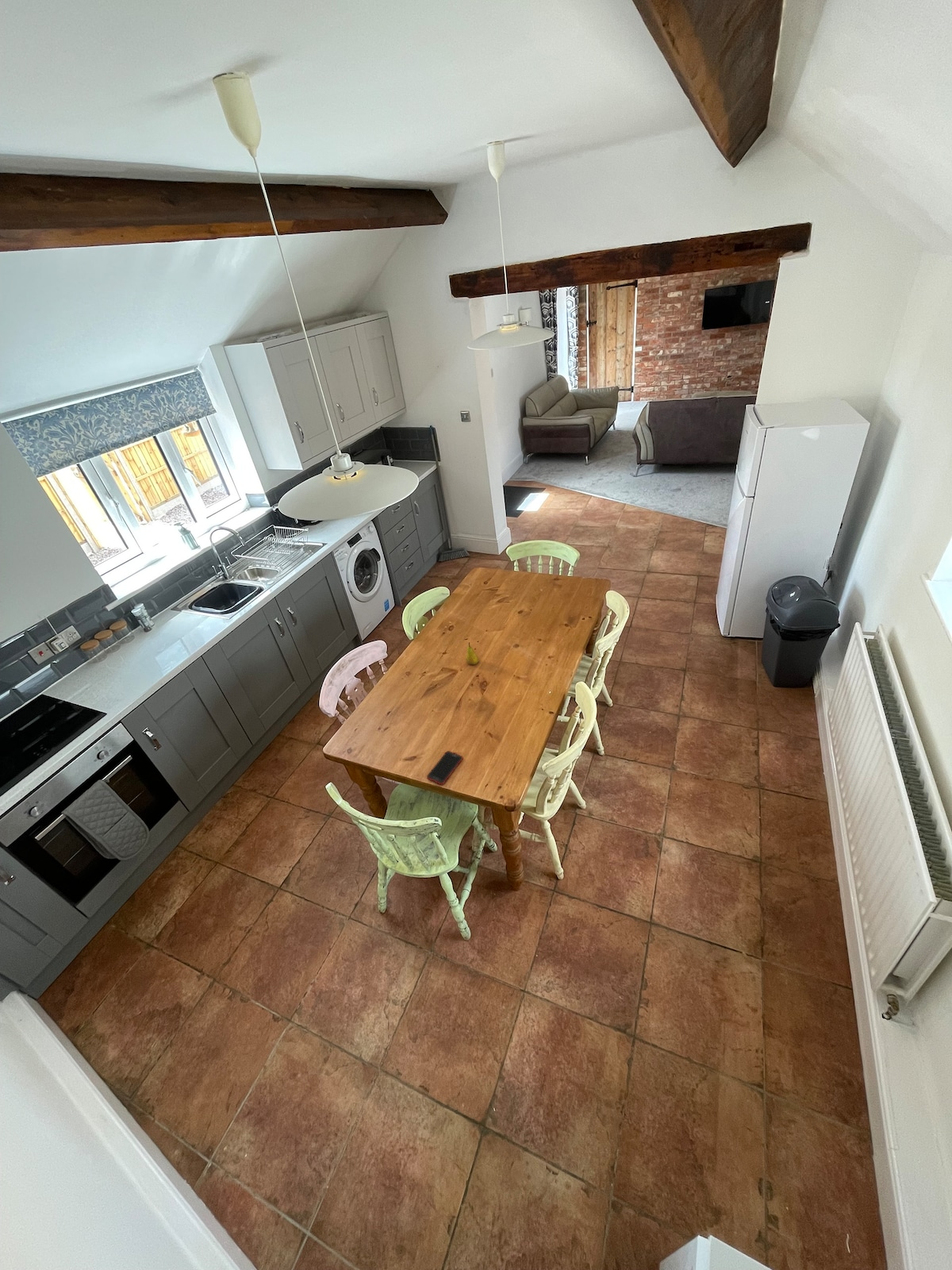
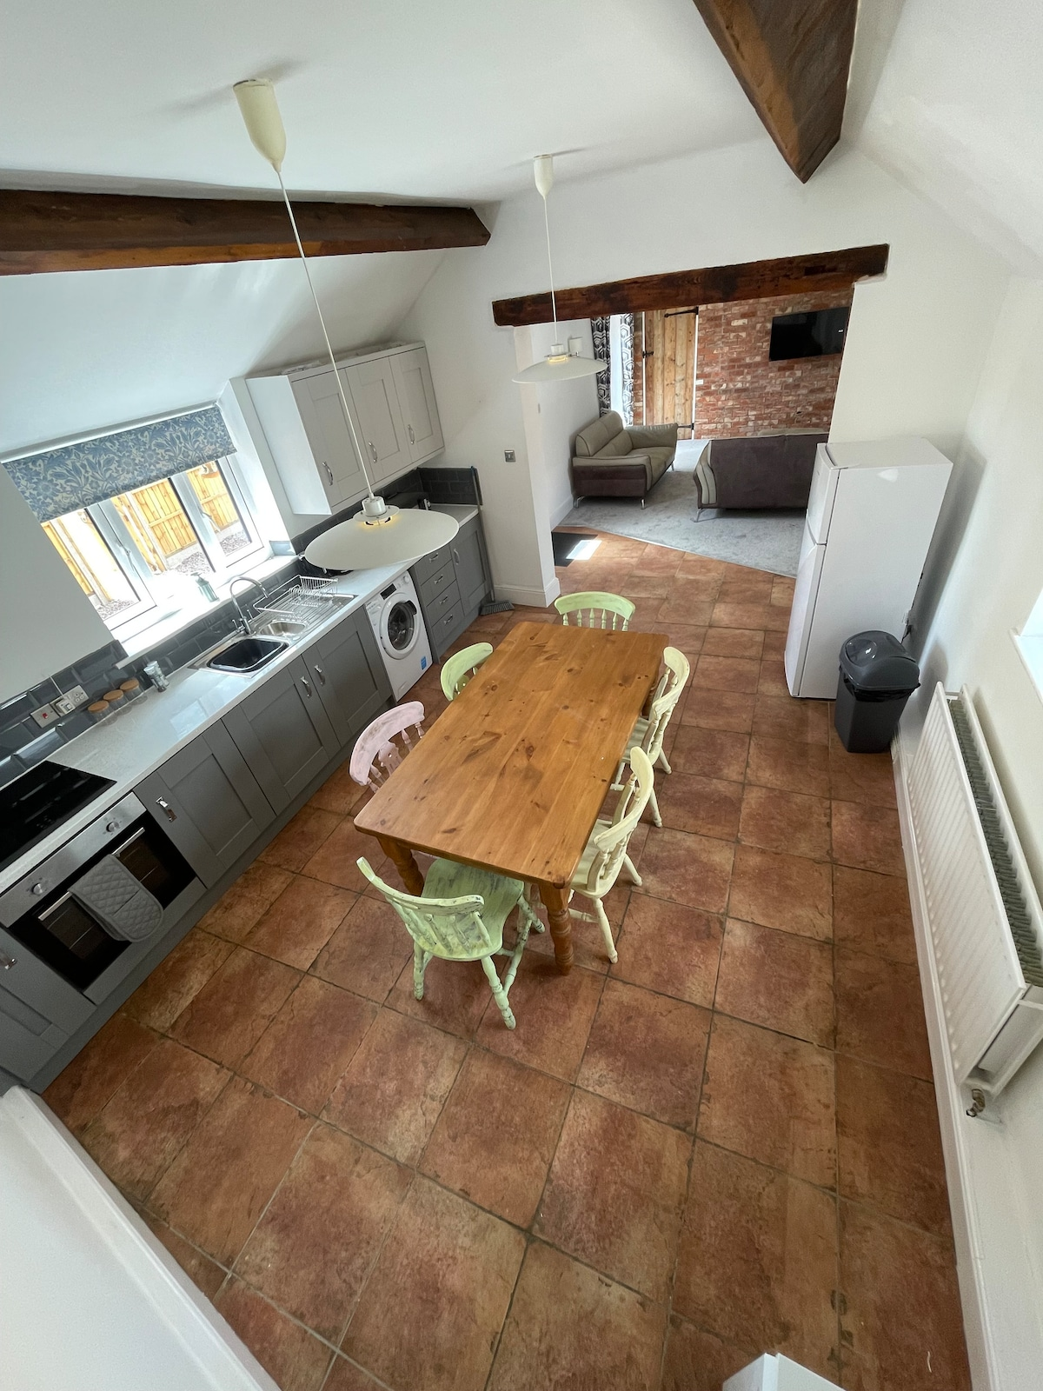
- fruit [465,641,479,666]
- cell phone [426,750,463,786]
